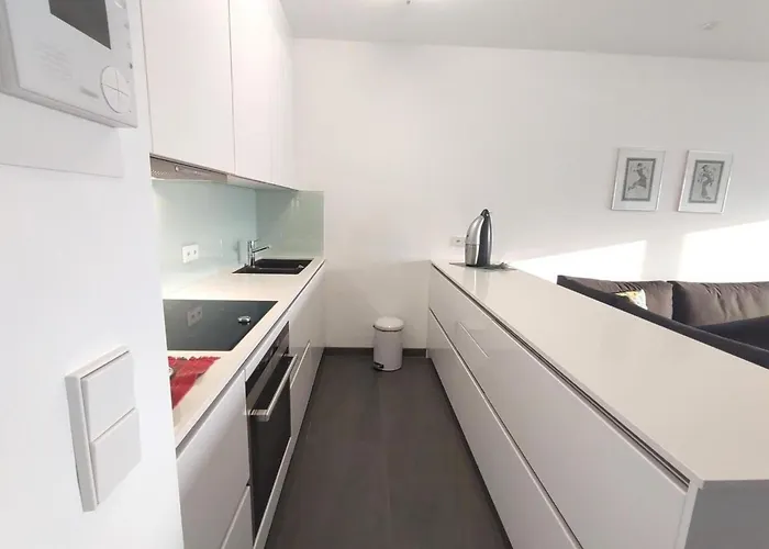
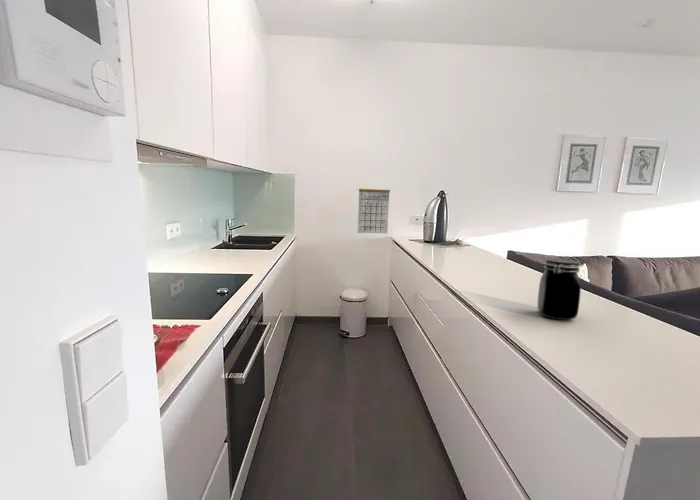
+ jar [537,257,582,321]
+ calendar [357,188,391,235]
